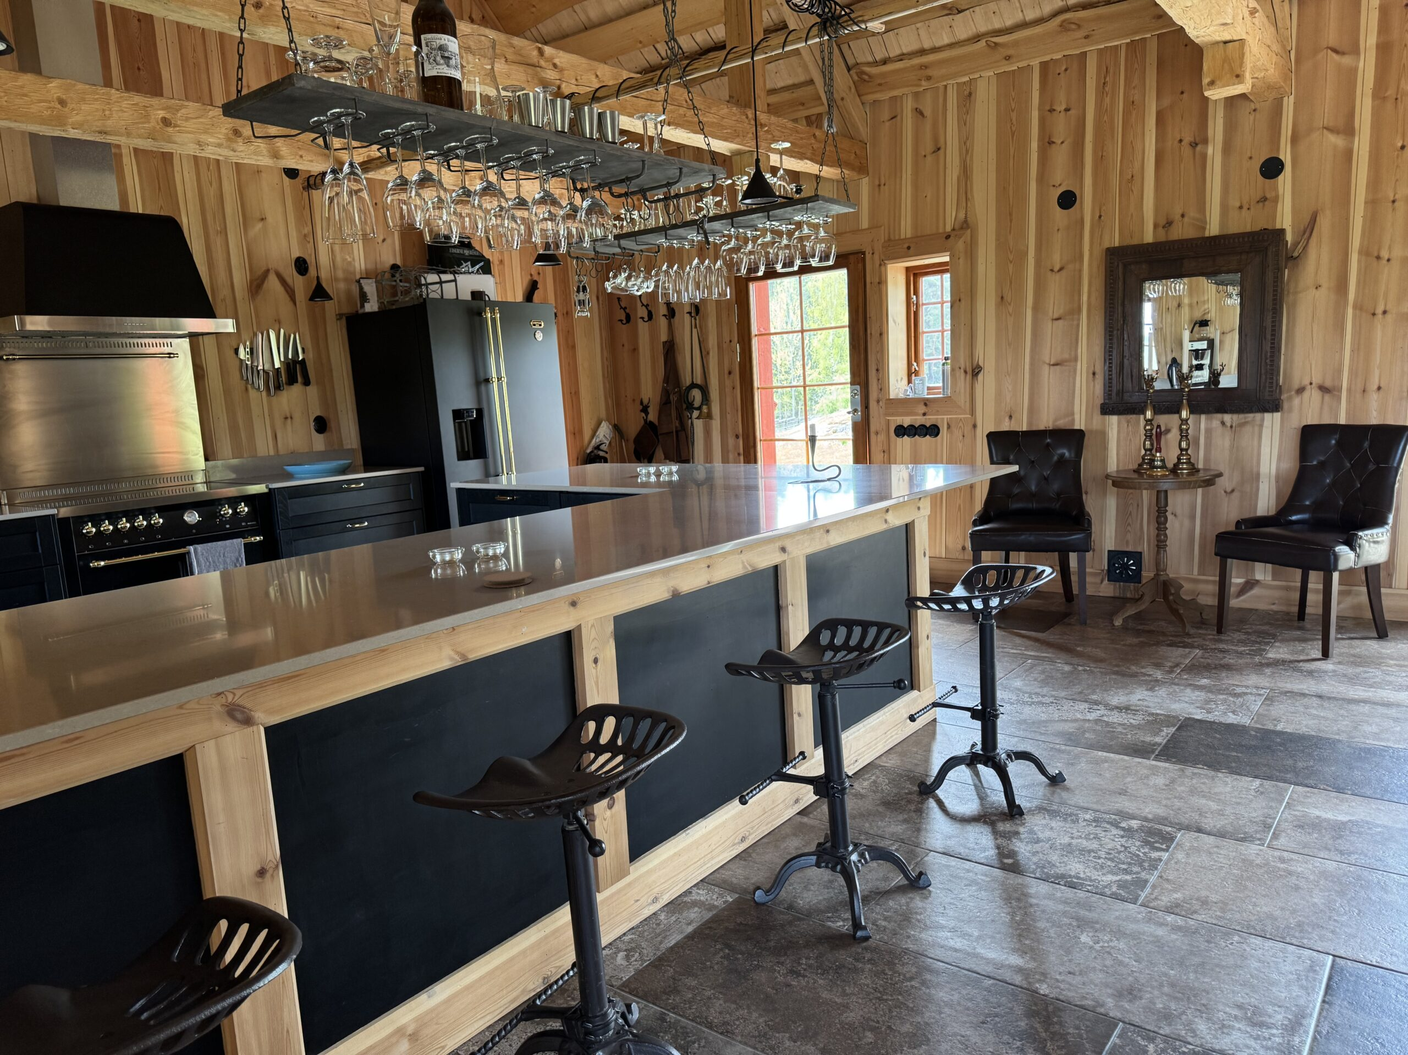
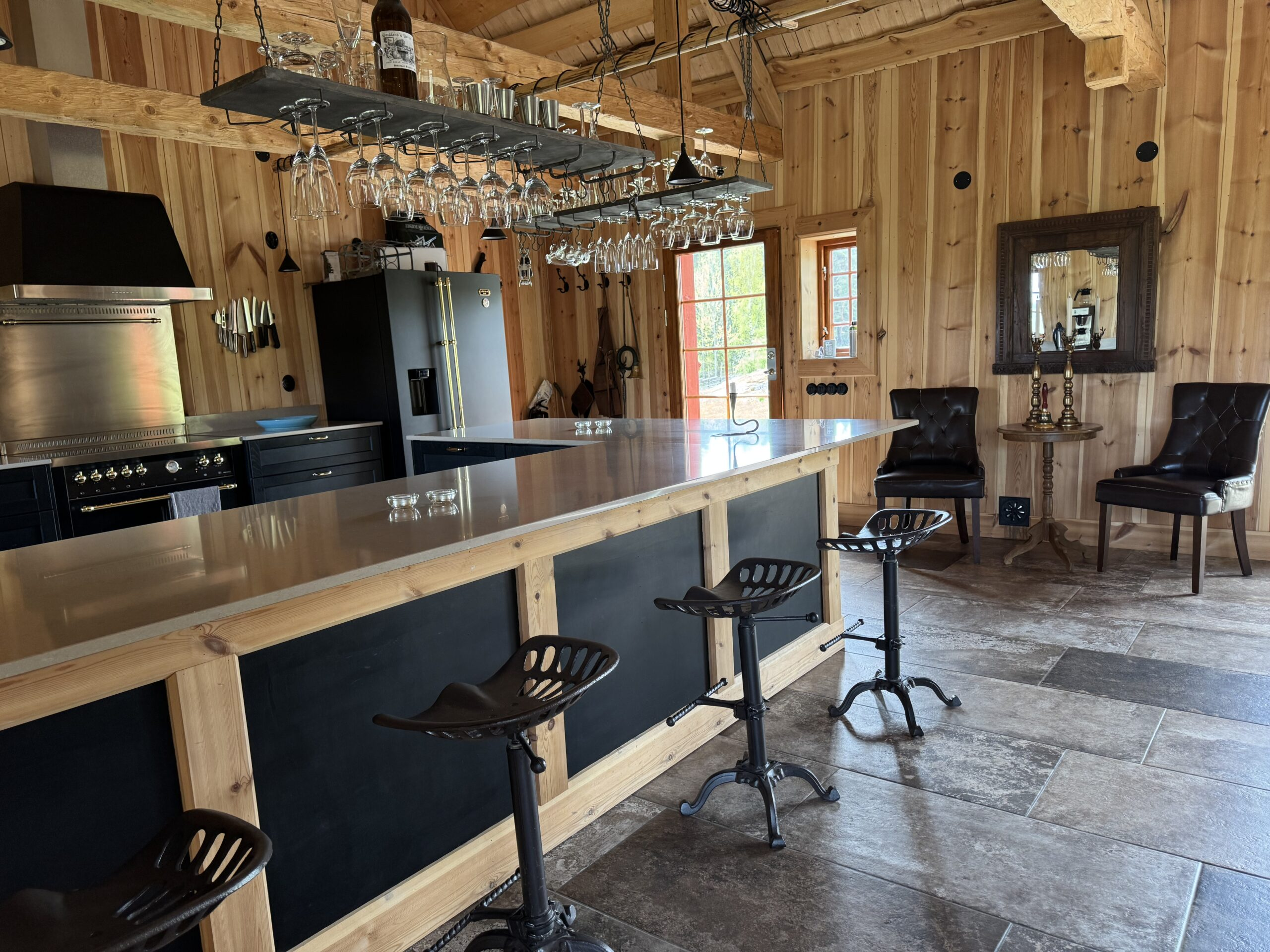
- coaster [482,571,532,588]
